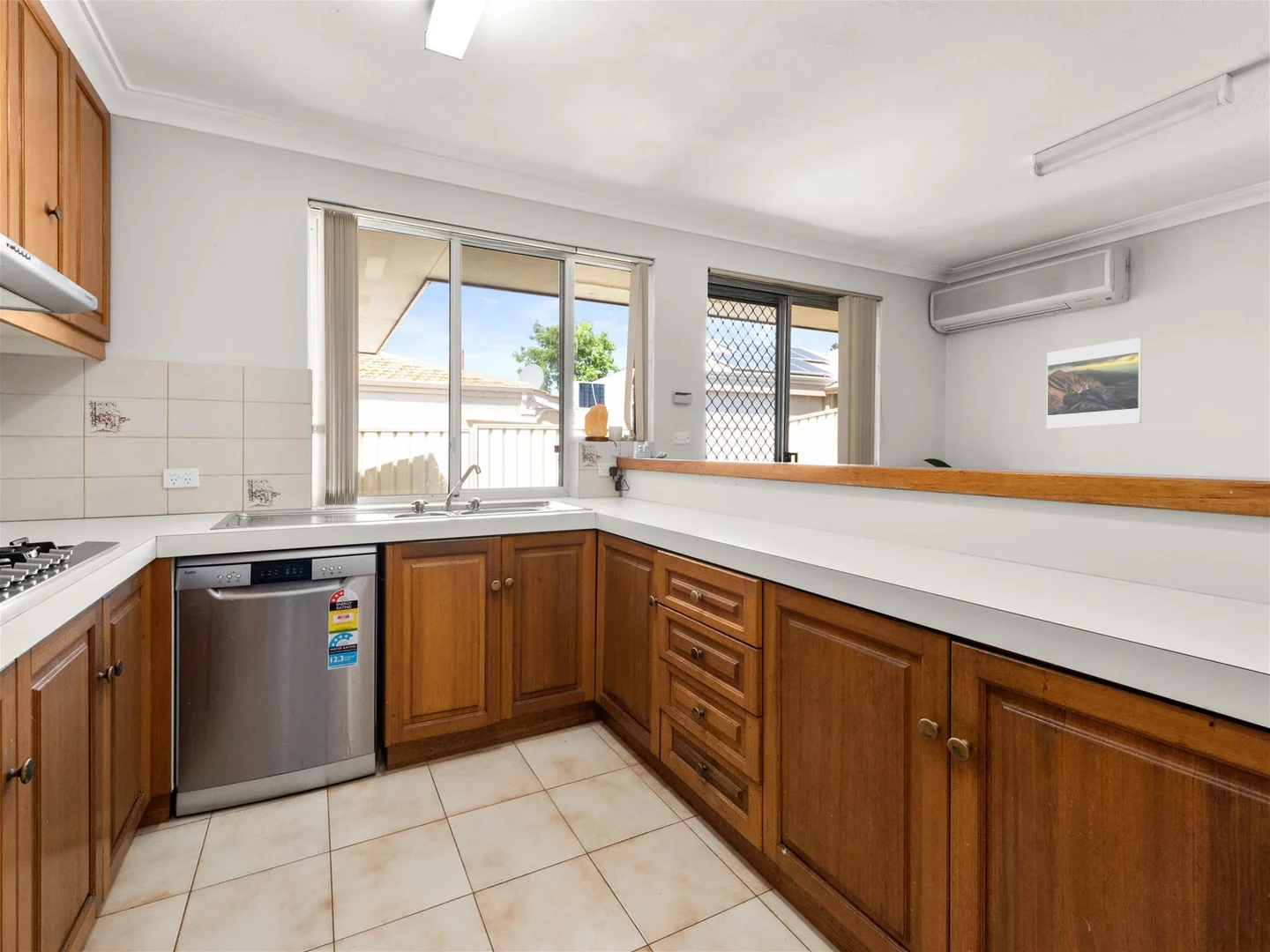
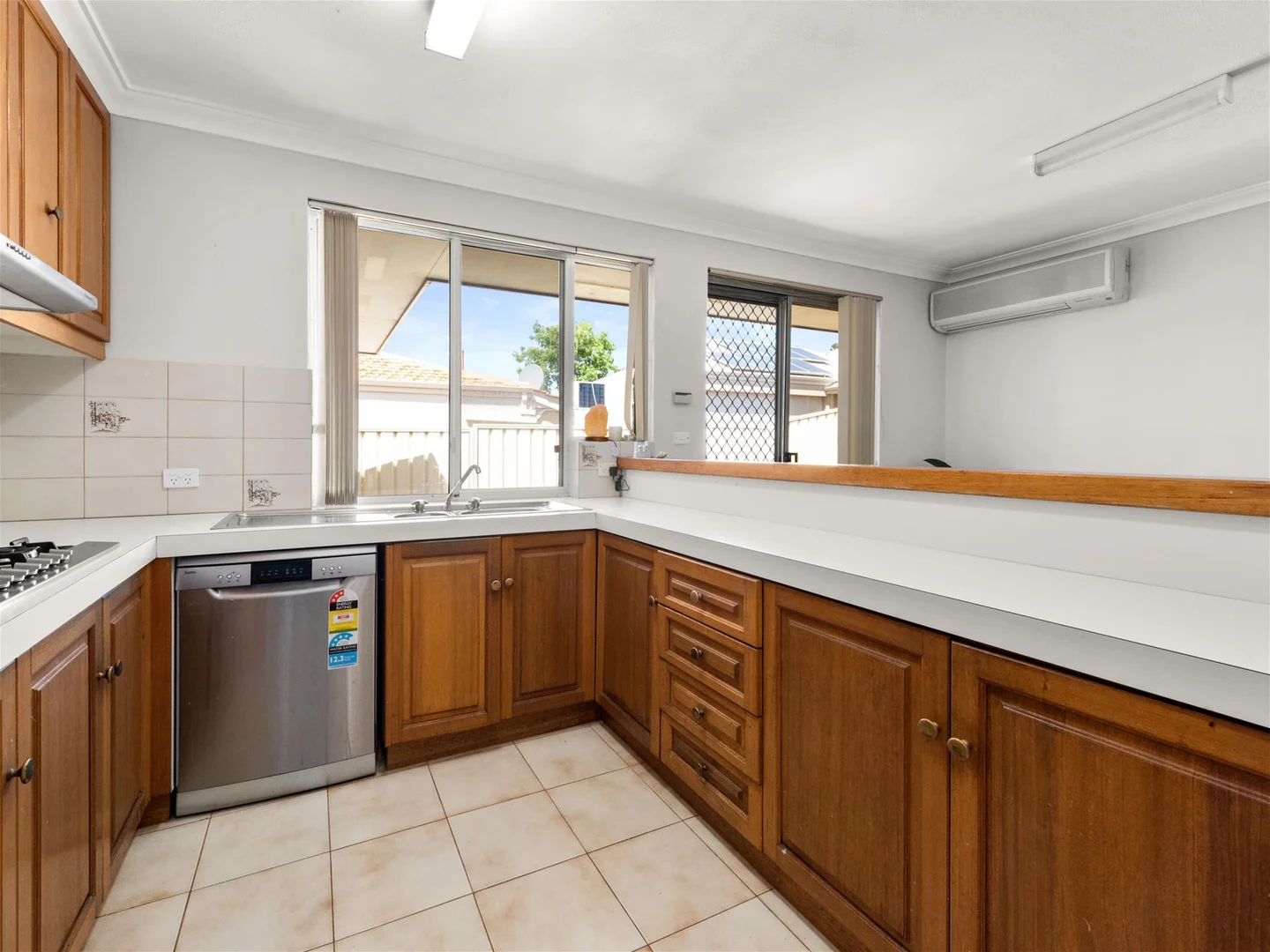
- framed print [1046,337,1143,429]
